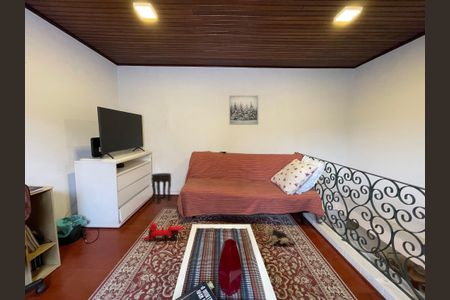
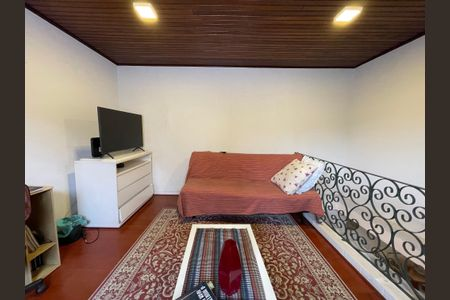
- toy train [140,222,184,242]
- wall art [228,94,259,126]
- side table [150,172,172,204]
- plush toy [264,224,296,246]
